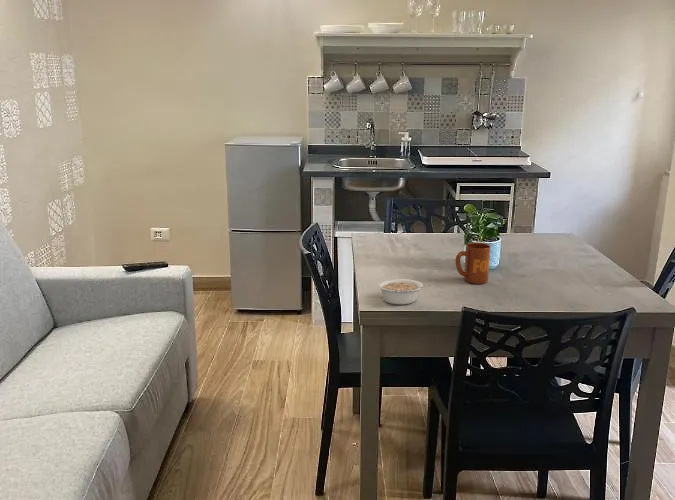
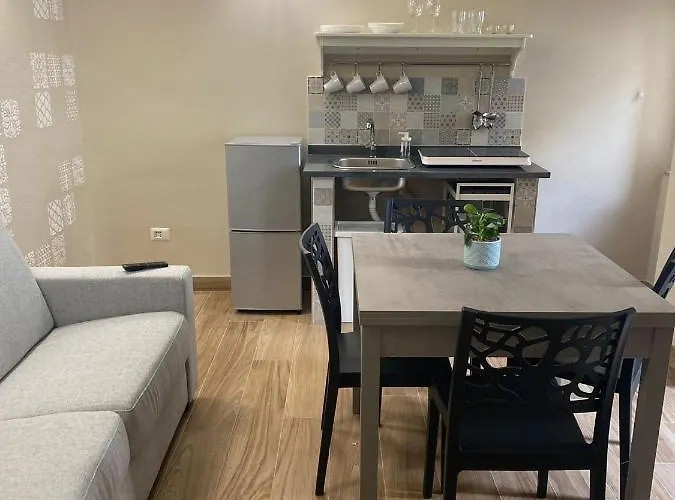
- legume [376,278,432,305]
- mug [454,242,491,285]
